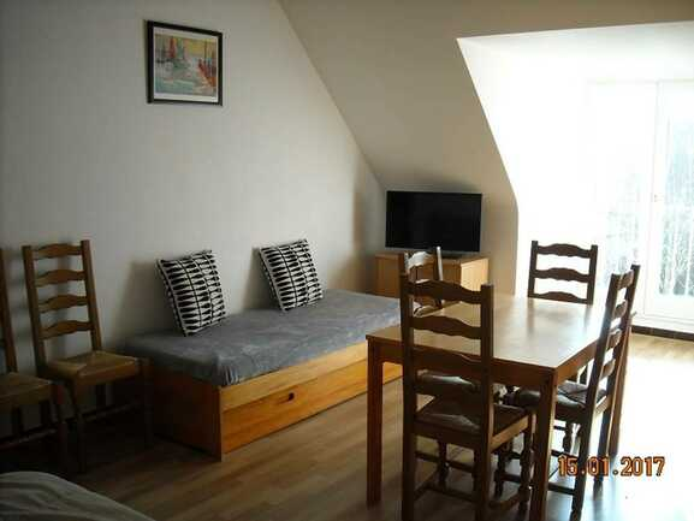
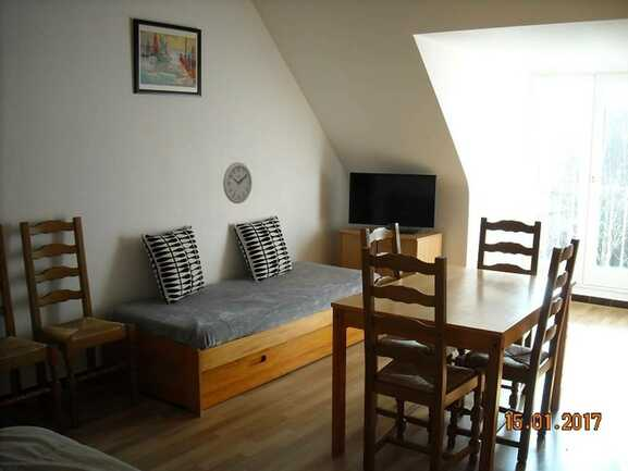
+ wall clock [222,161,253,204]
